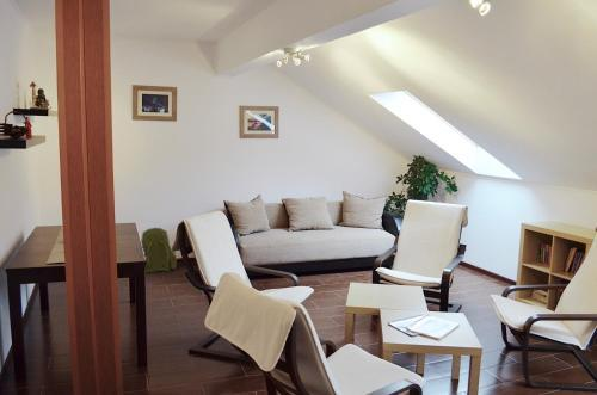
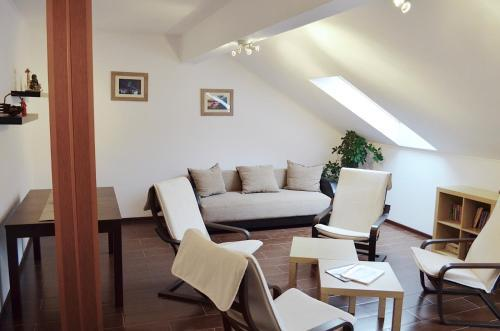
- backpack [140,227,178,273]
